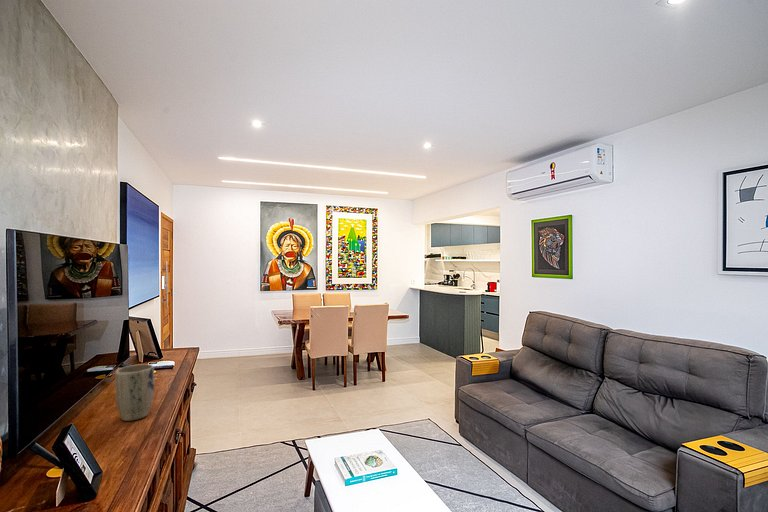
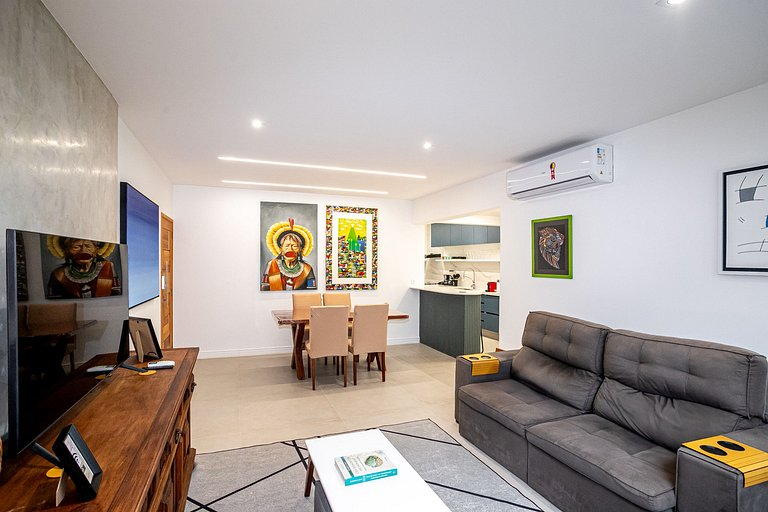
- plant pot [114,363,155,422]
